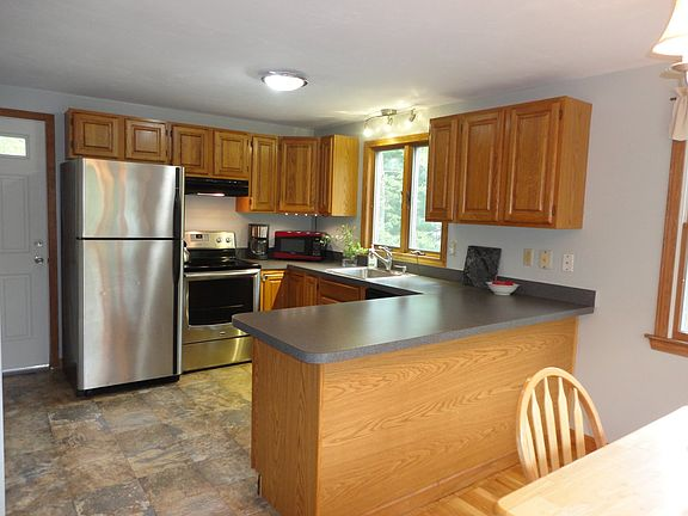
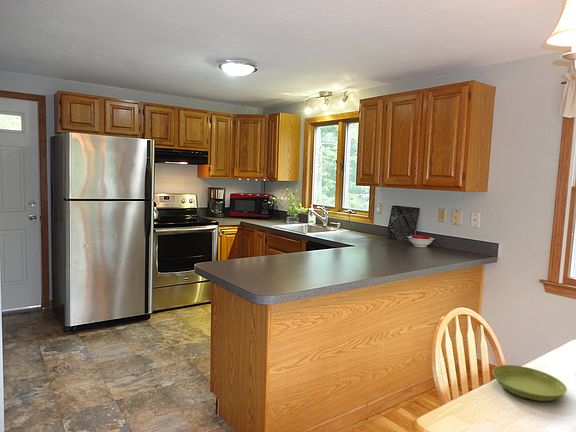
+ saucer [492,364,568,402]
